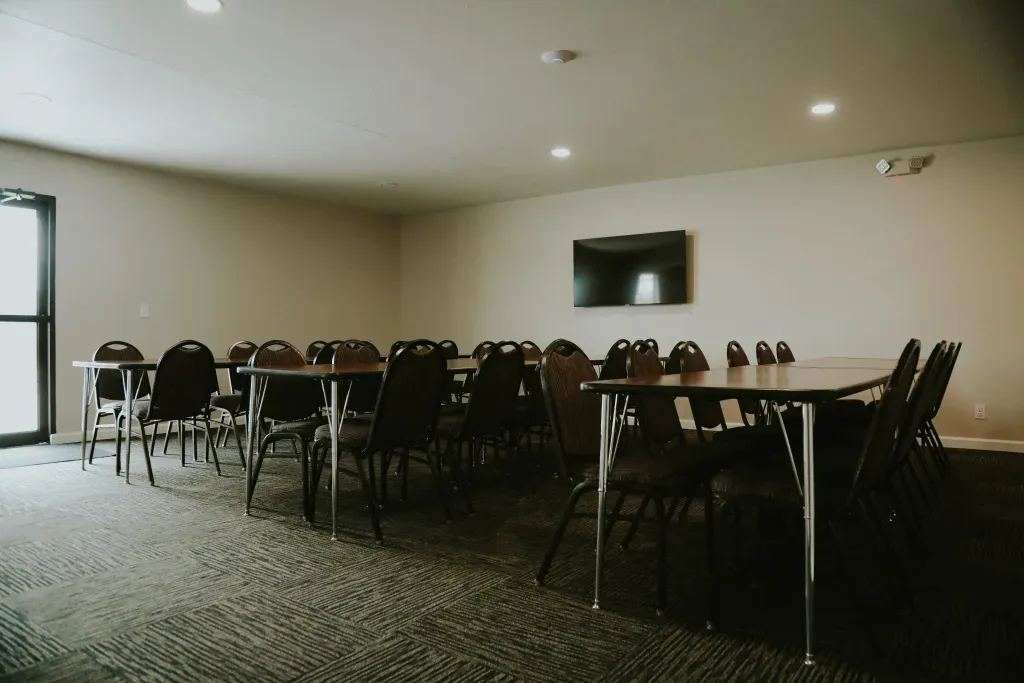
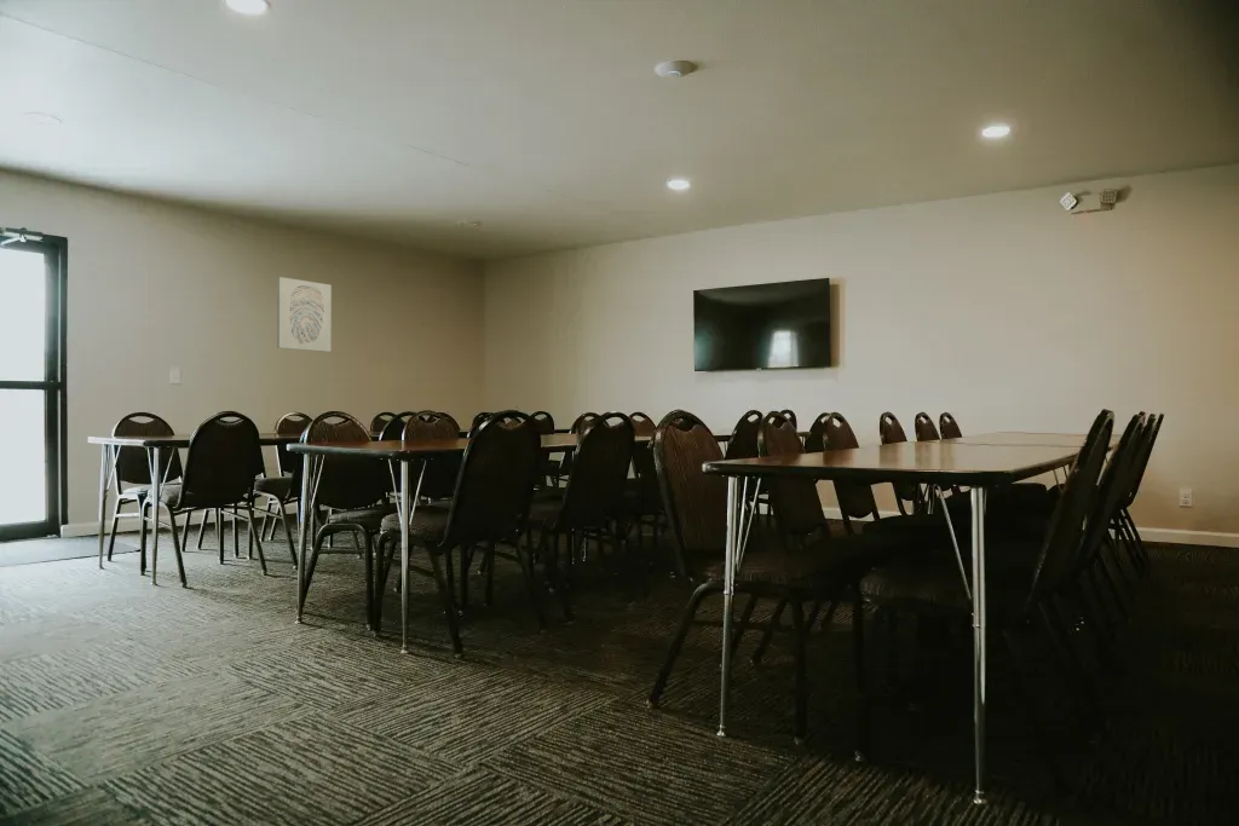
+ wall art [276,276,333,353]
